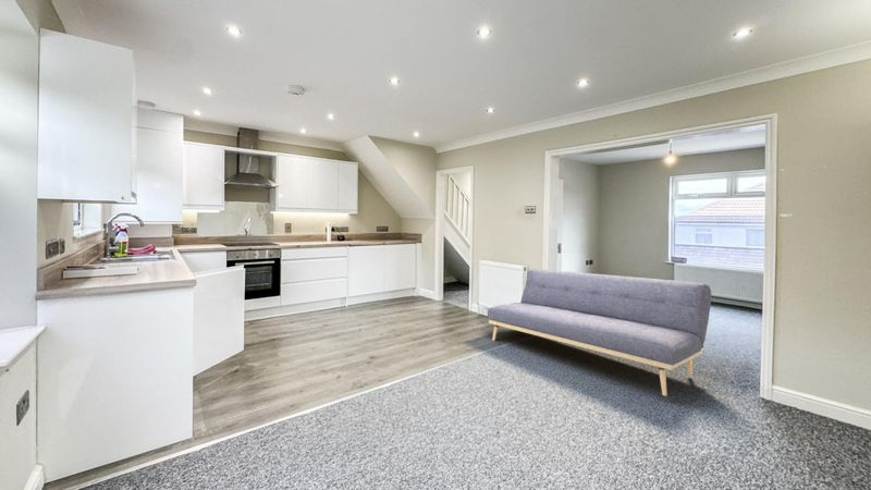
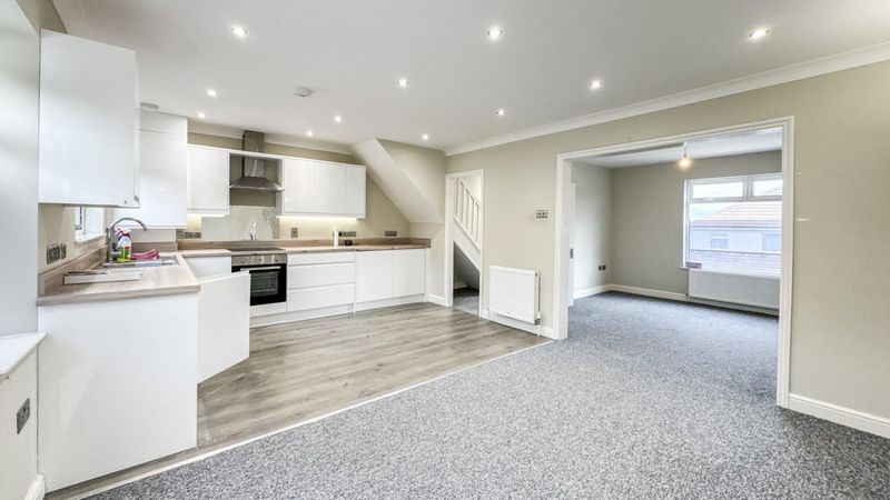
- sofa [487,268,712,397]
